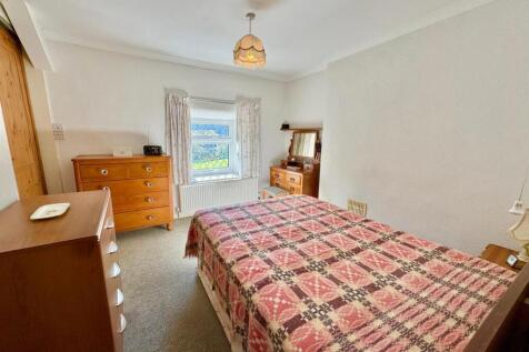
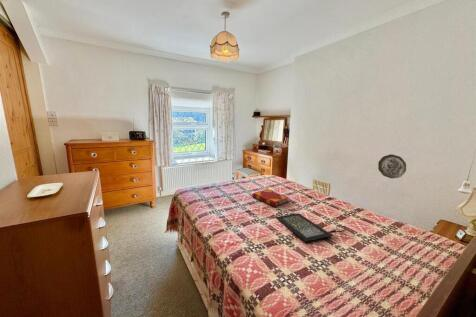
+ clutch bag [275,212,347,243]
+ decorative plate [377,153,407,179]
+ hardback book [252,189,290,208]
